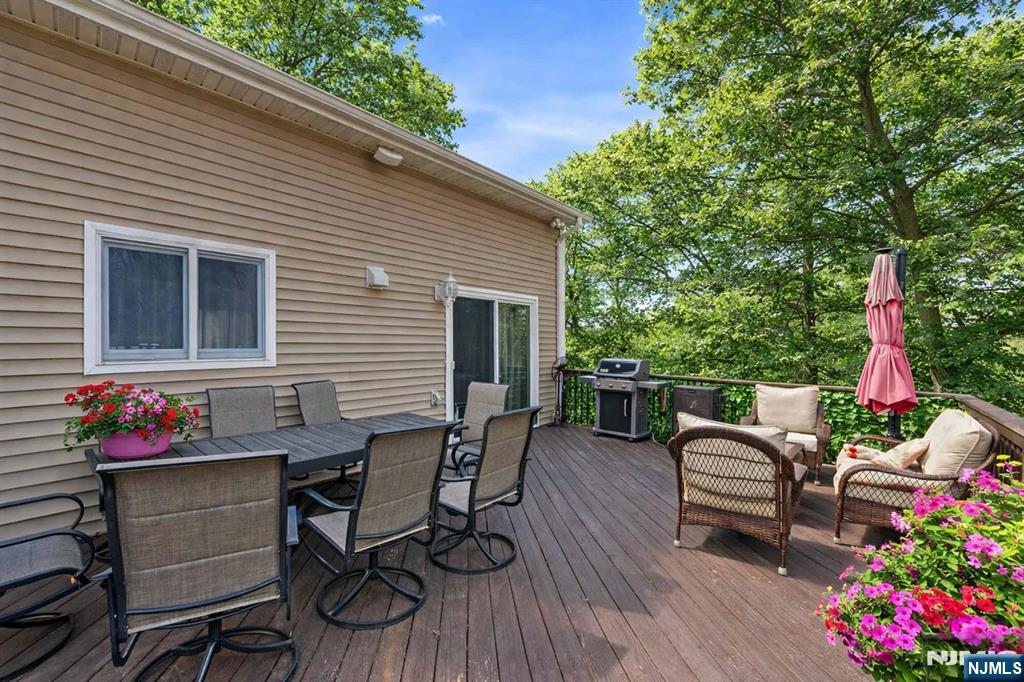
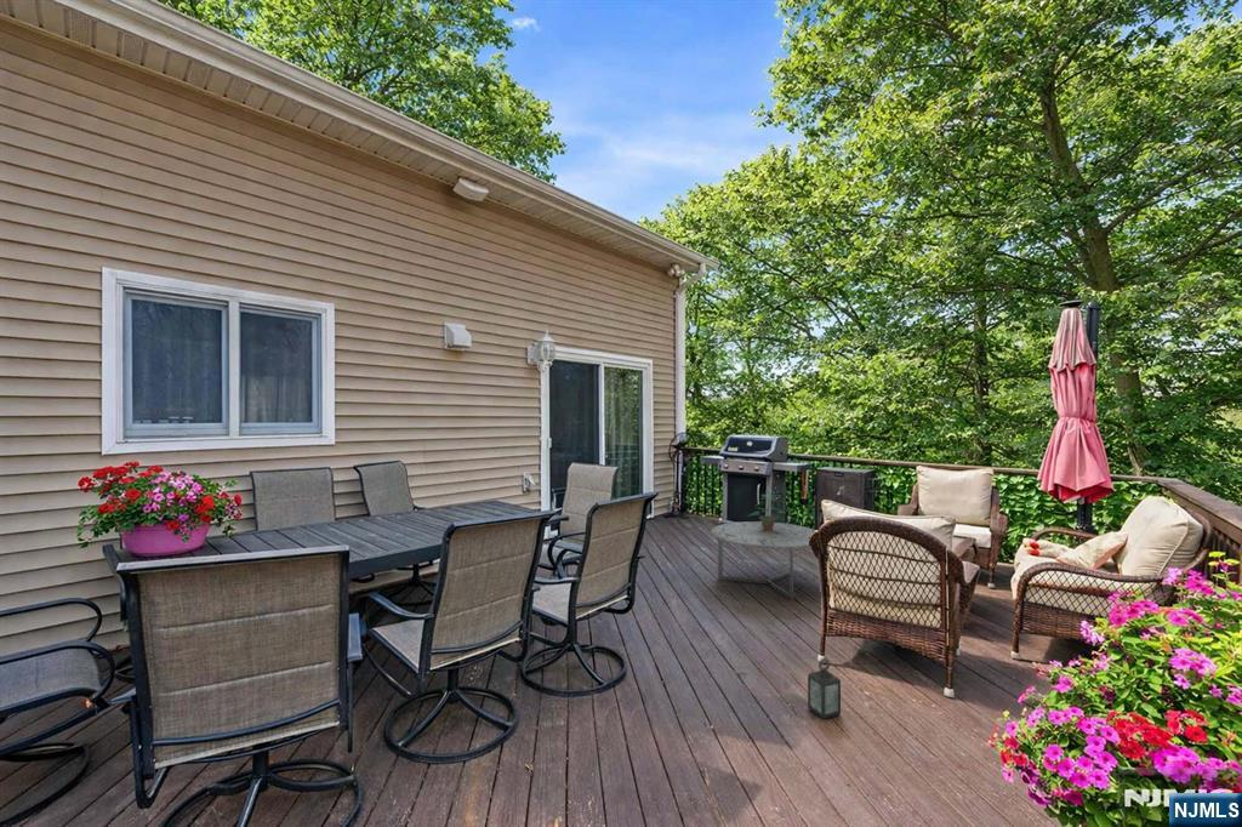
+ potted plant [746,490,786,531]
+ lantern [807,657,842,720]
+ coffee table [710,520,816,601]
